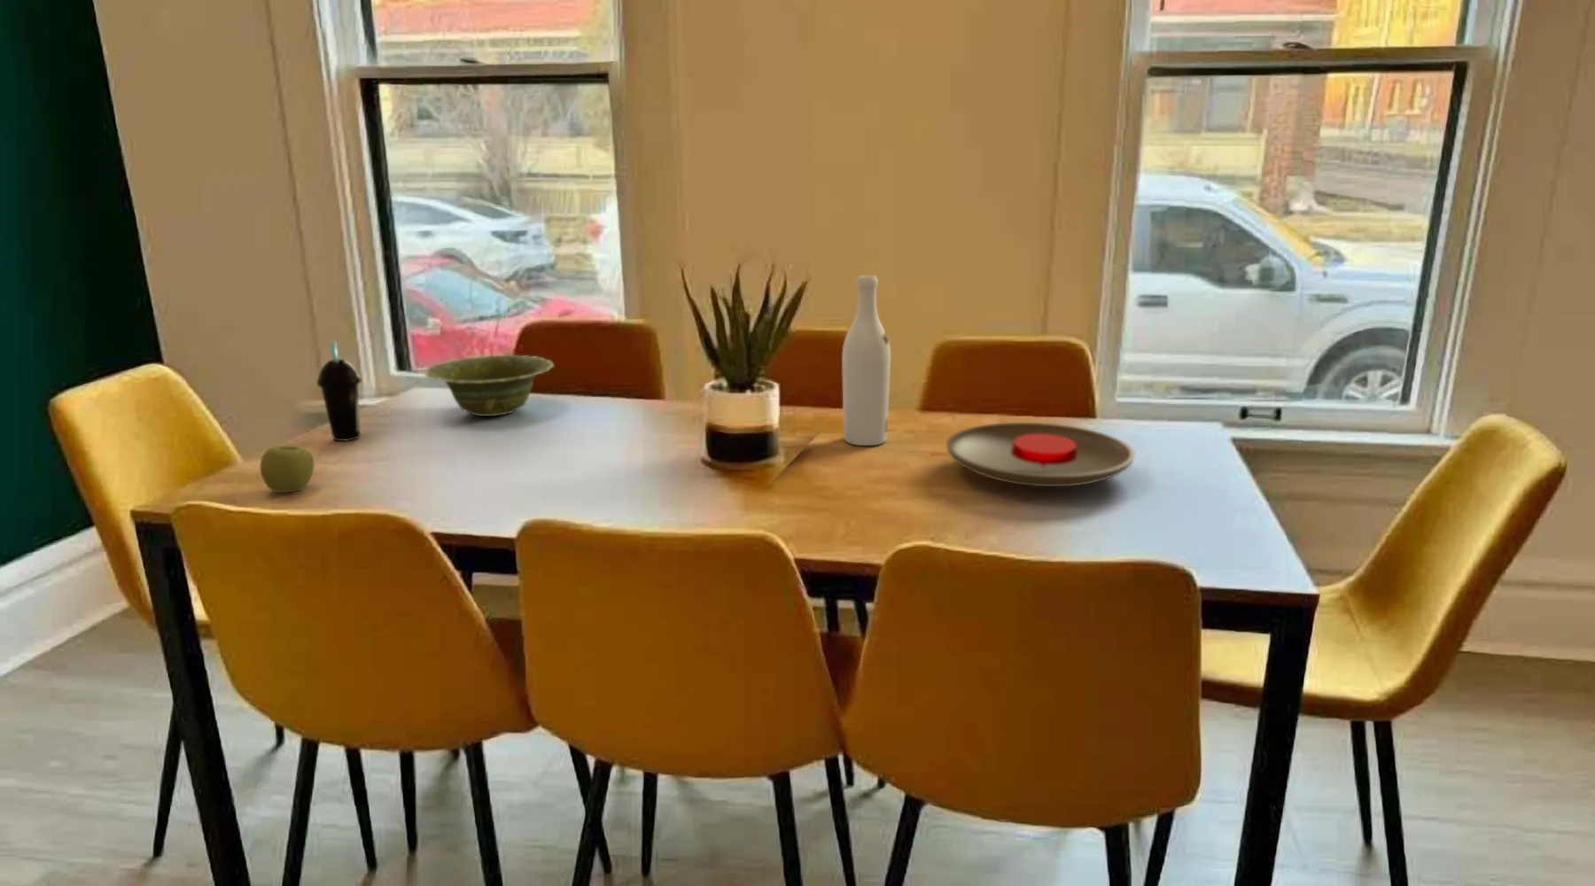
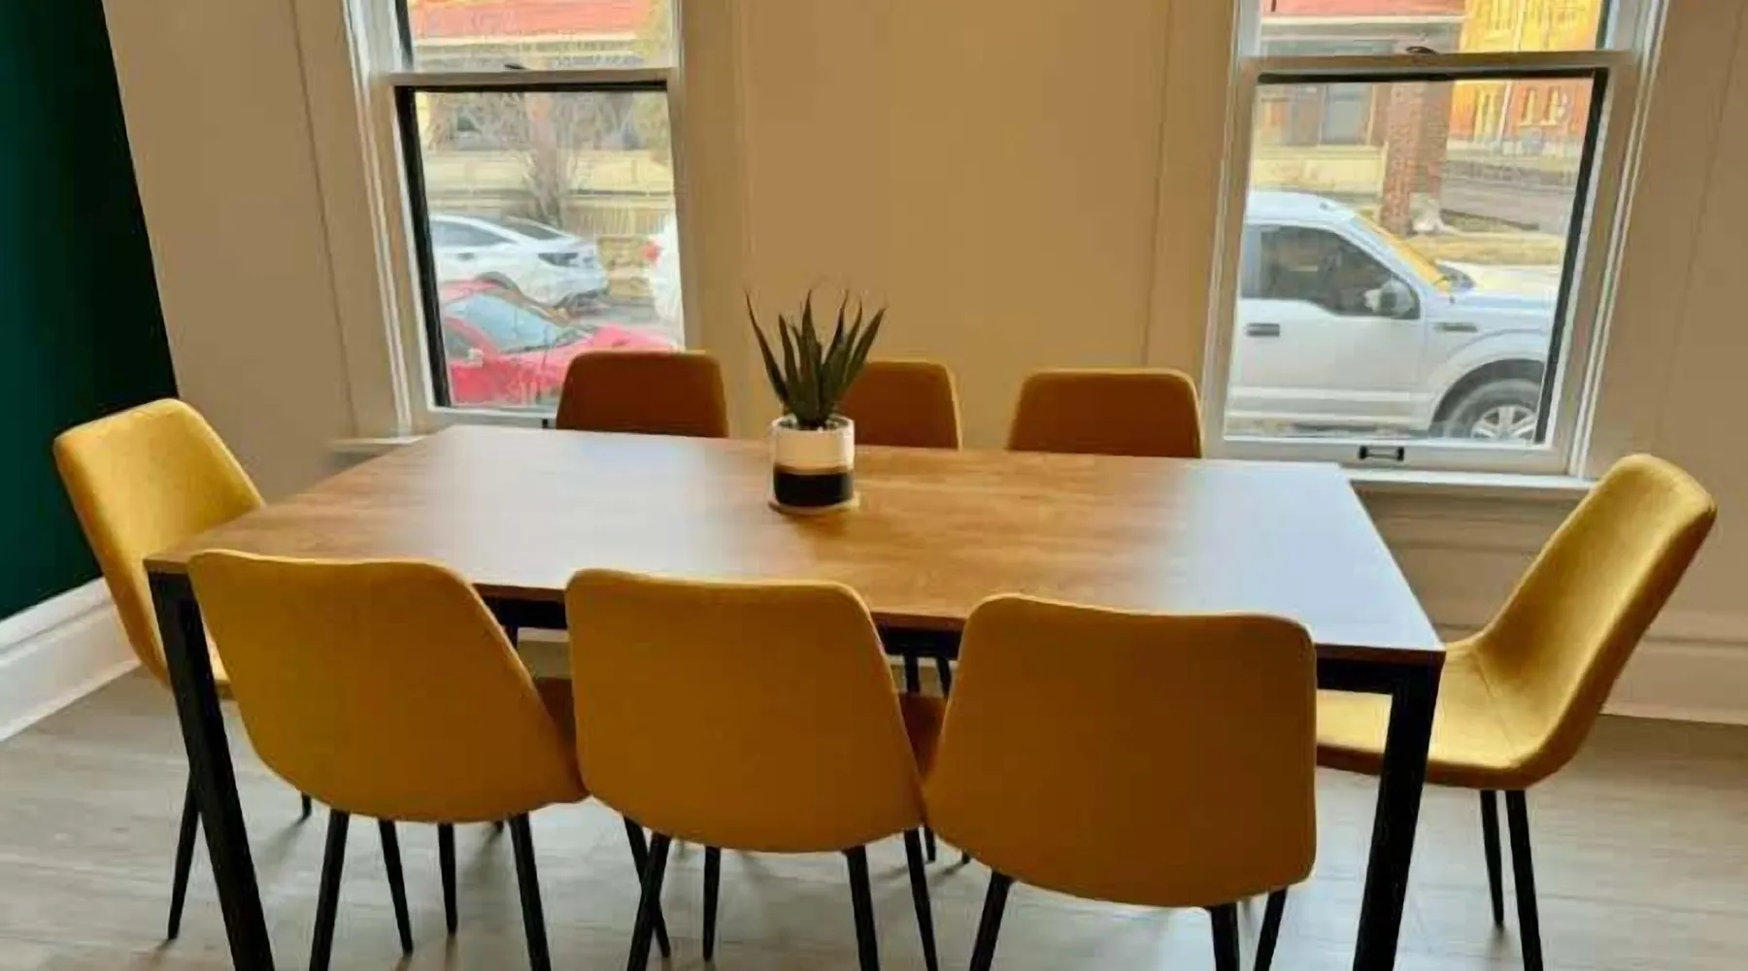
- wine bottle [841,275,891,446]
- cup [316,342,362,442]
- apple [260,445,315,493]
- plate [946,422,1136,488]
- dish [423,355,554,417]
